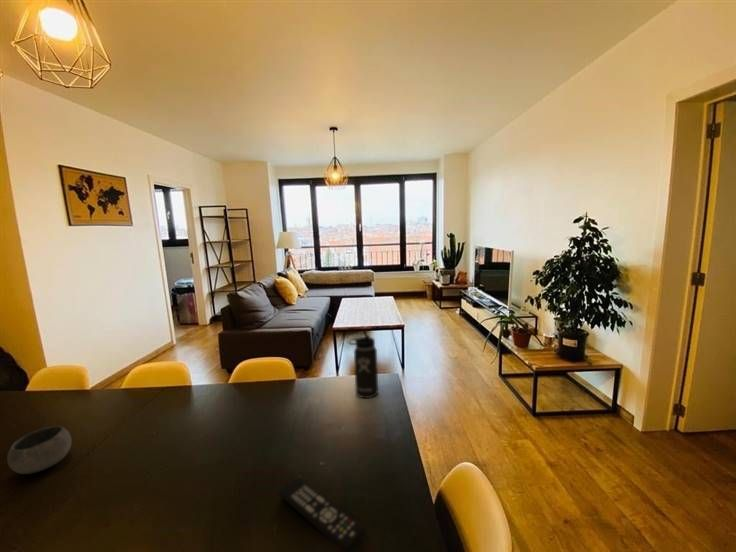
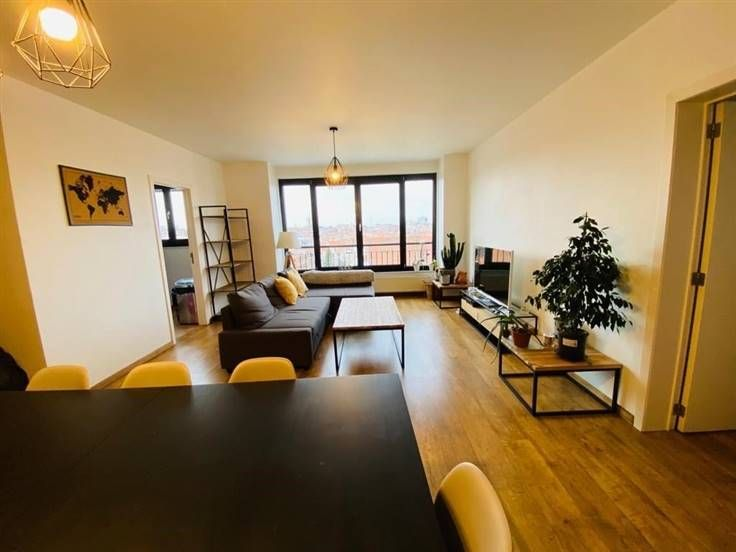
- bowl [6,425,73,475]
- thermos bottle [348,328,379,399]
- remote control [278,476,366,552]
